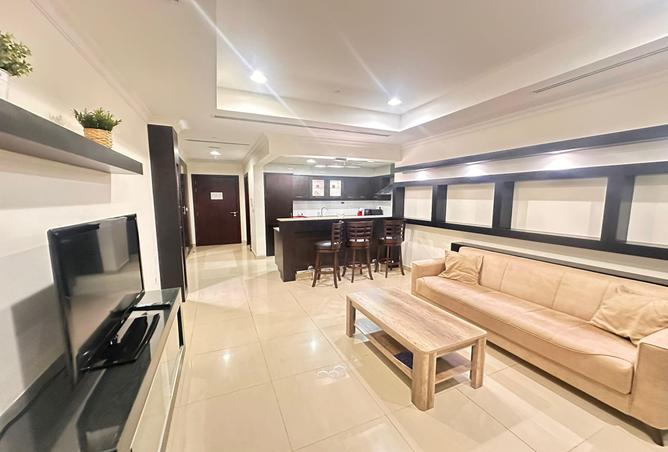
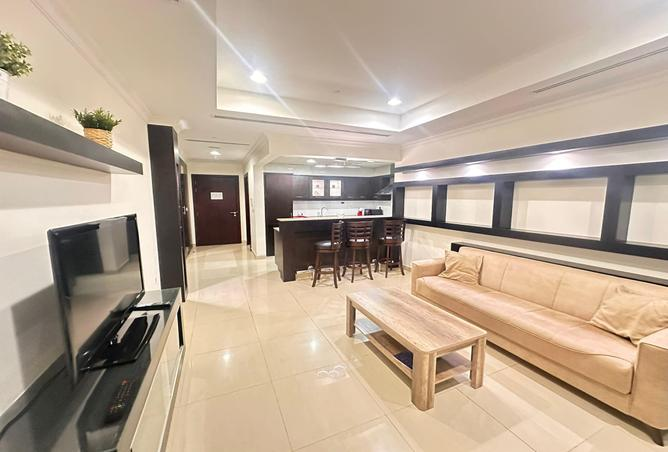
+ remote control [103,377,138,423]
